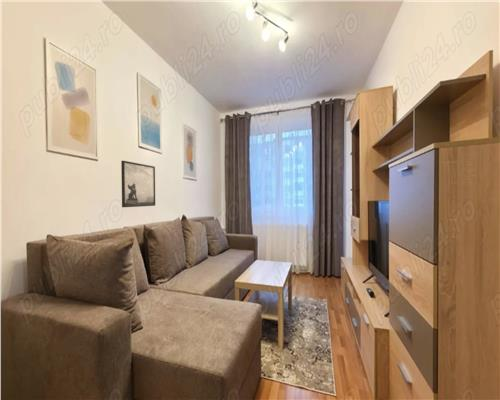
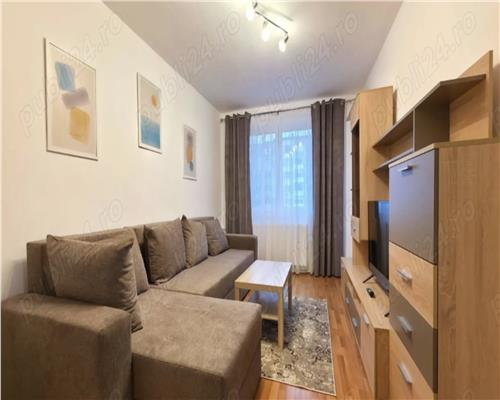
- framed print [120,160,156,208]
